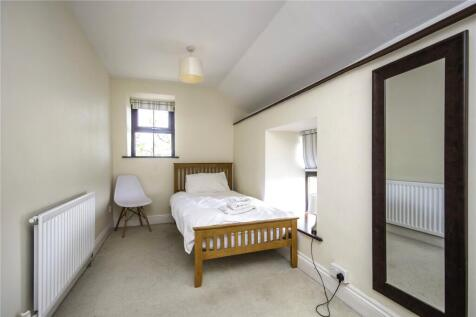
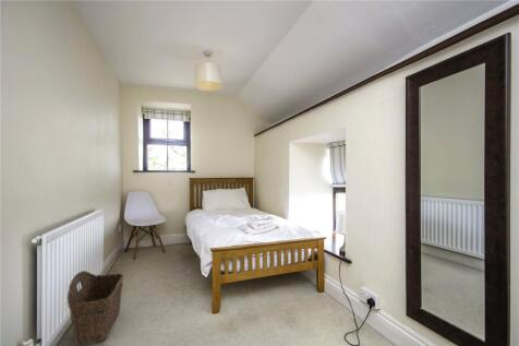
+ wicker basket [67,270,124,346]
